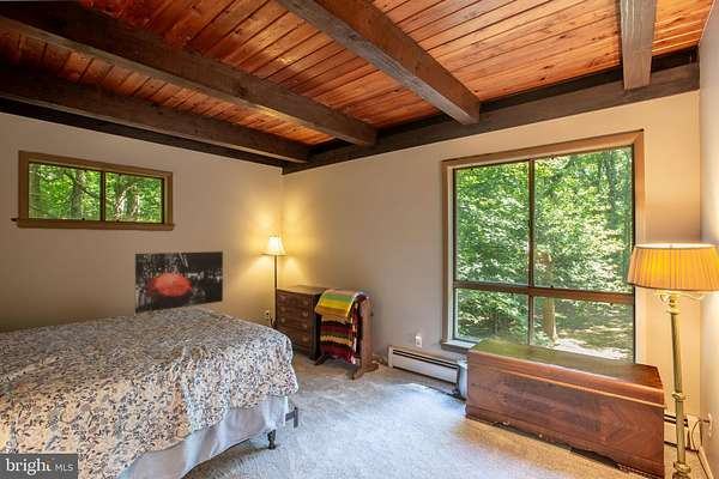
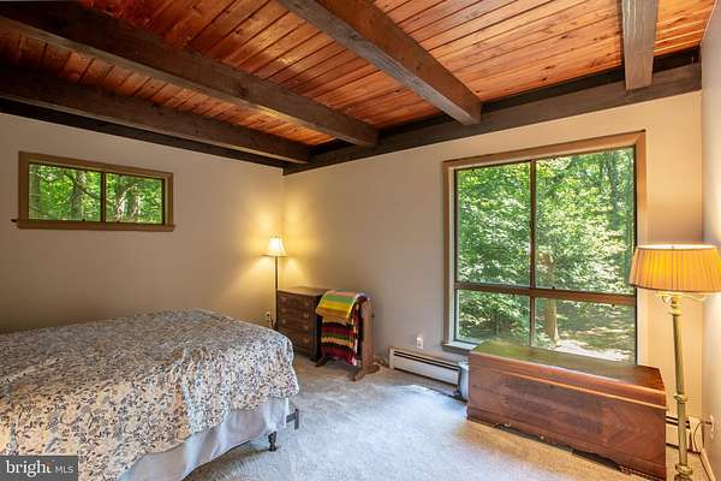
- wall art [134,250,224,315]
